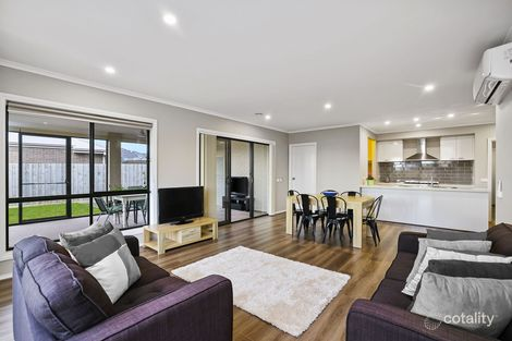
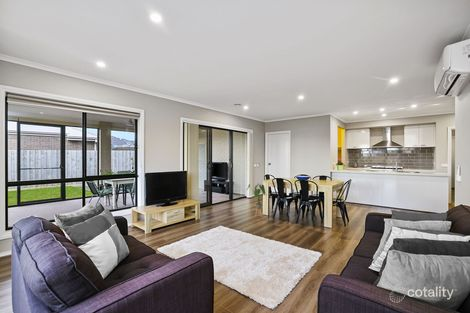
+ house plant [246,183,268,218]
